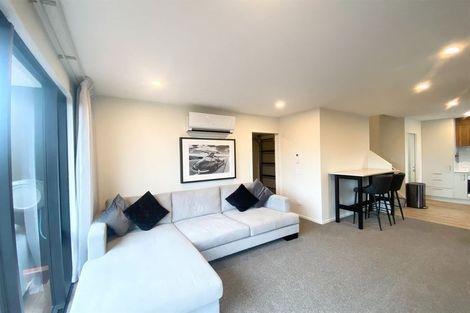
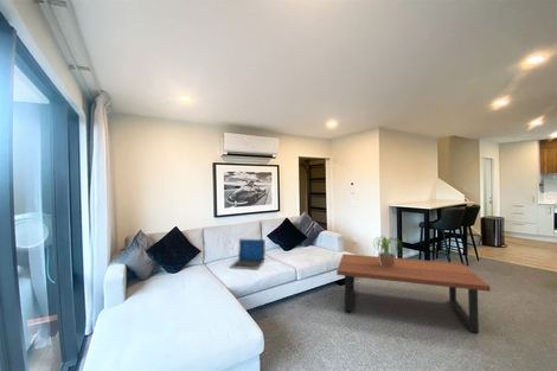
+ laptop [229,238,267,271]
+ potted plant [372,234,405,268]
+ coffee table [335,252,492,334]
